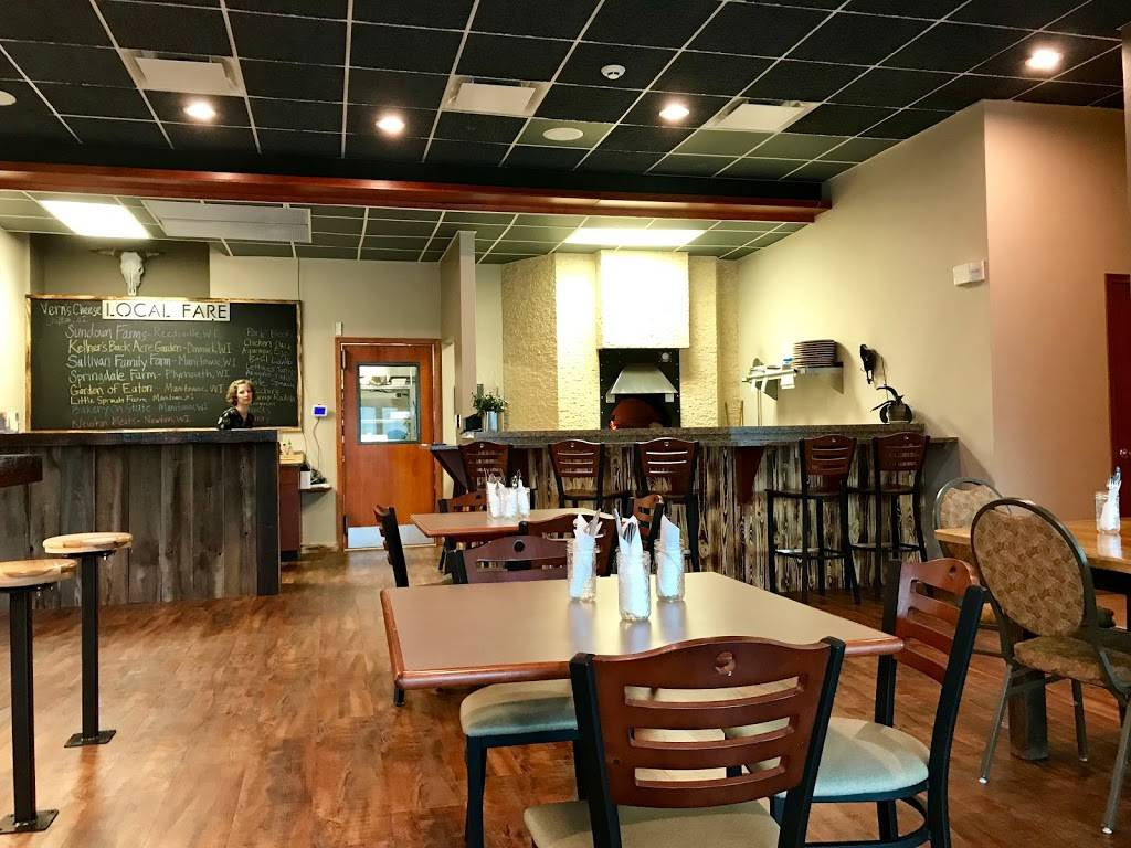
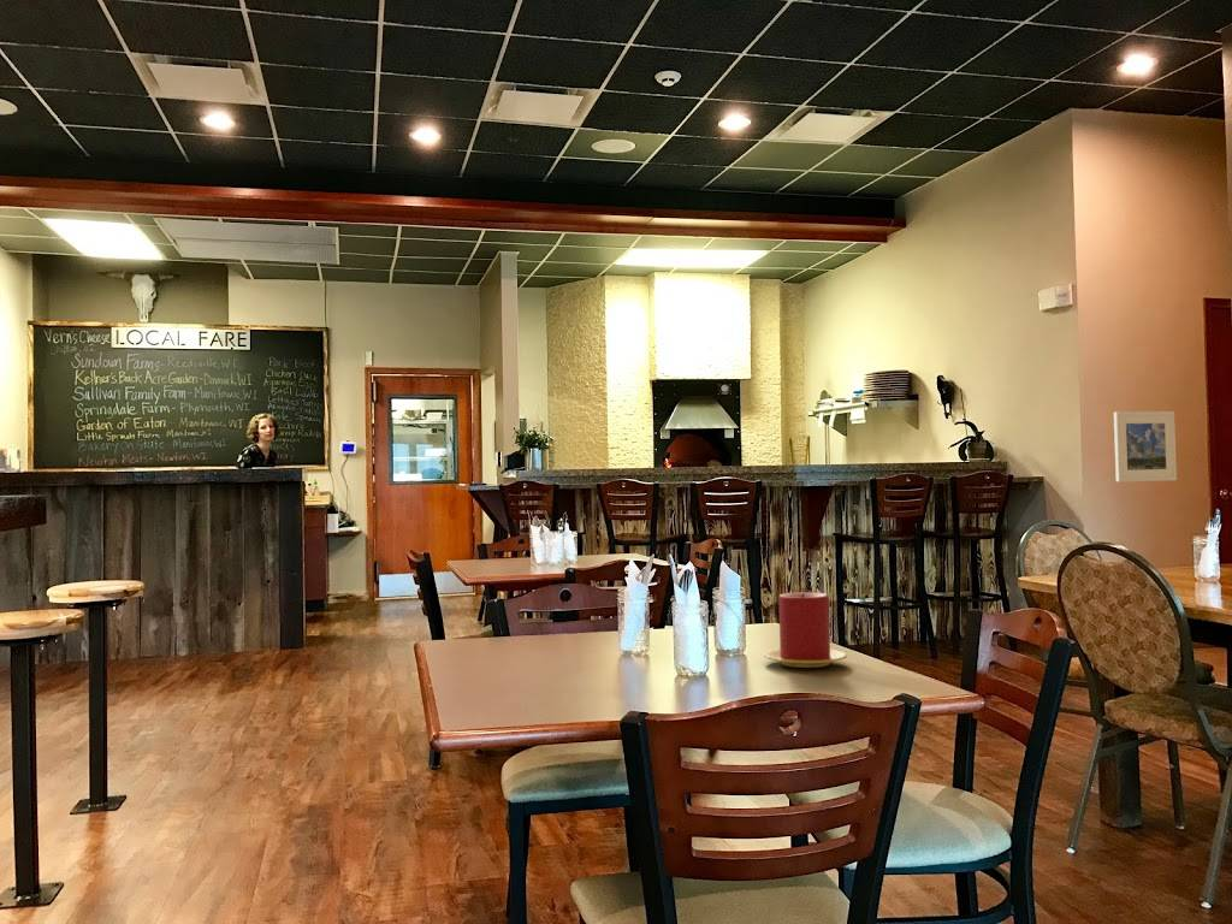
+ candle [763,591,848,669]
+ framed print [1113,410,1178,482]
